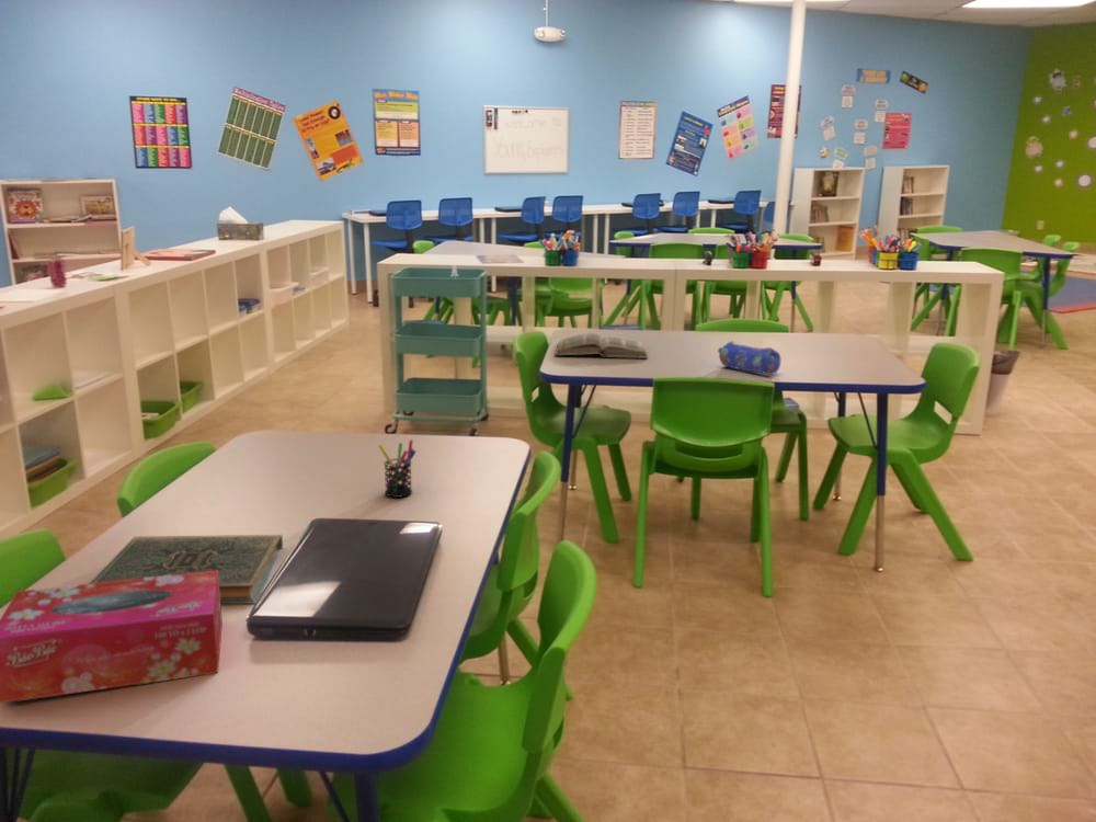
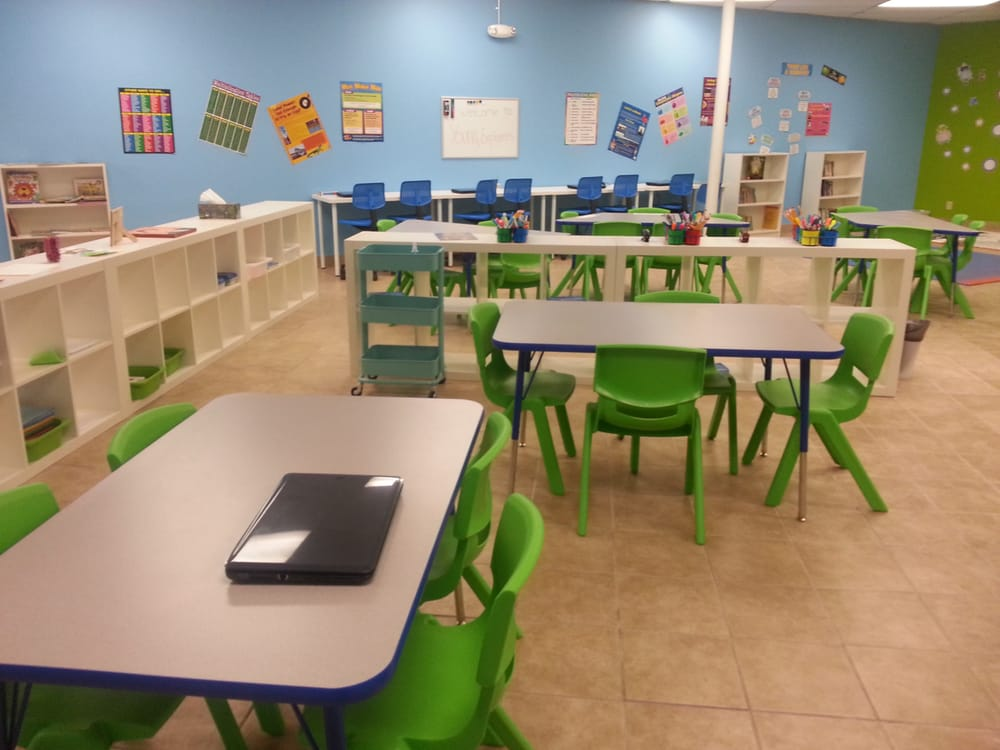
- book [88,534,284,605]
- pen holder [377,438,418,499]
- tissue box [0,570,224,705]
- pencil case [717,340,781,376]
- book [553,332,649,359]
